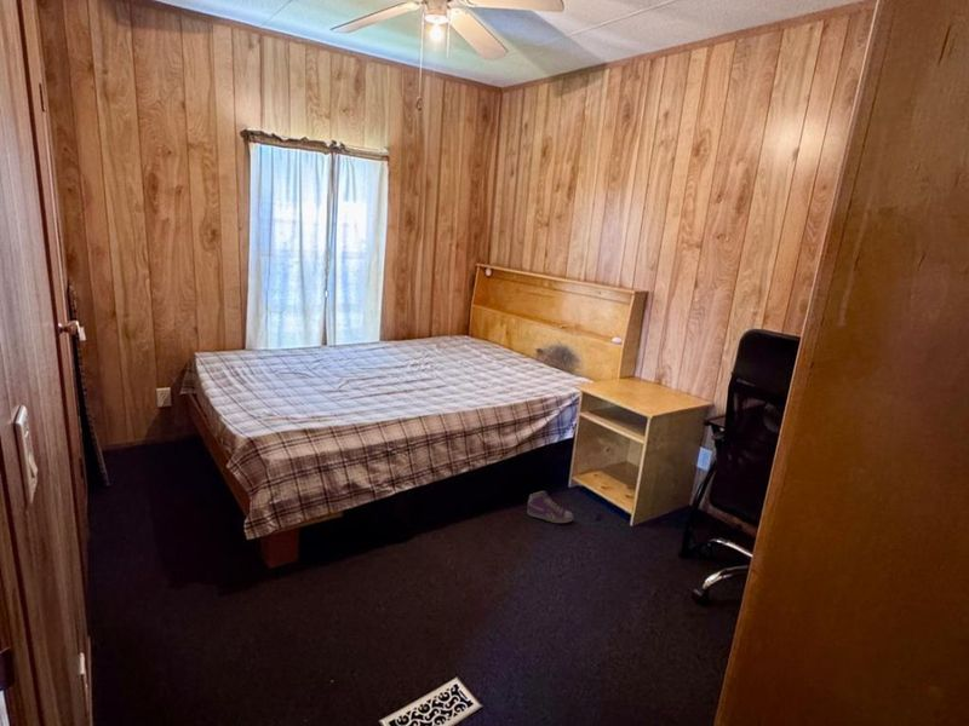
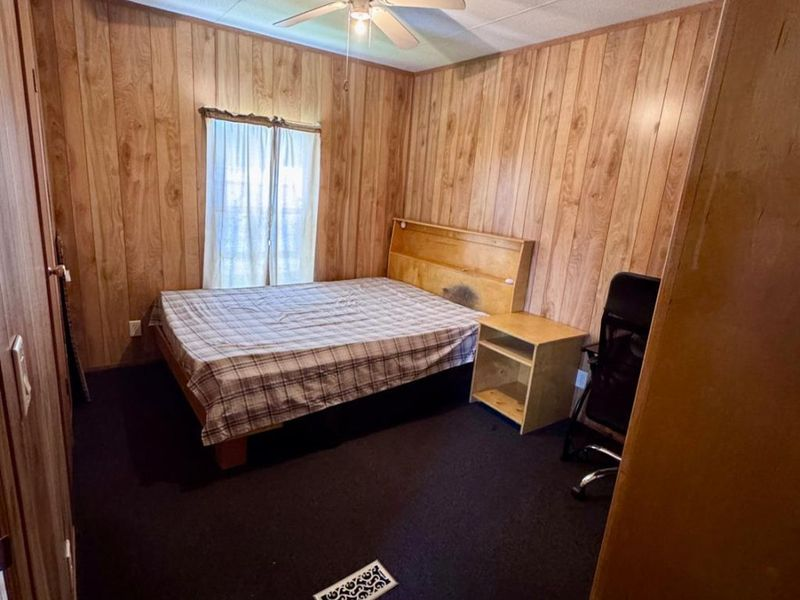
- sneaker [526,490,574,524]
